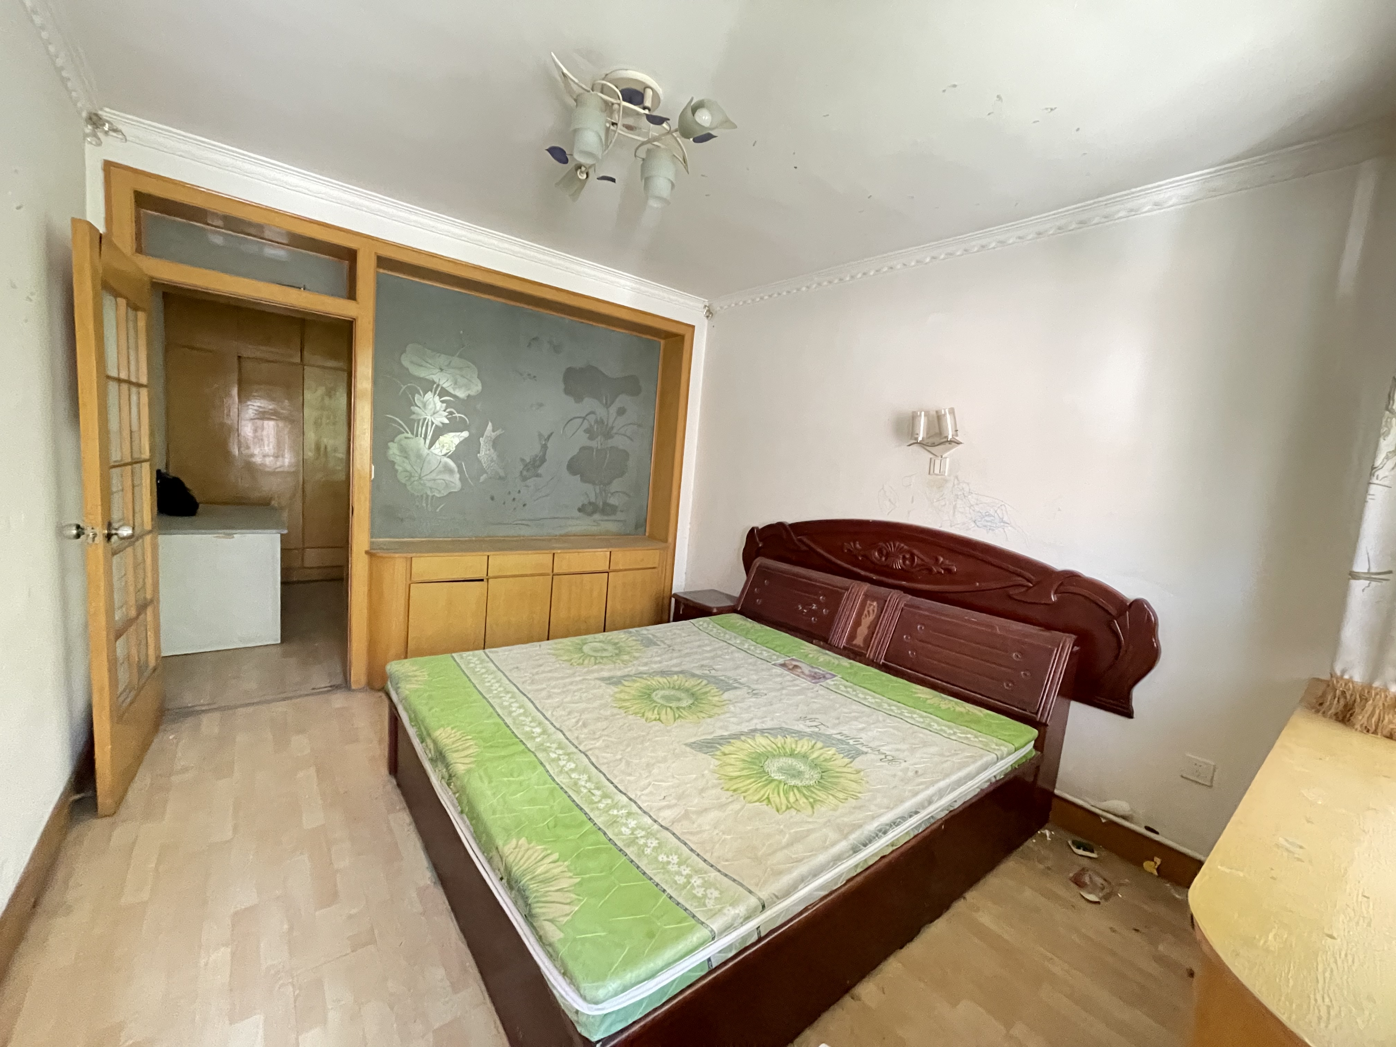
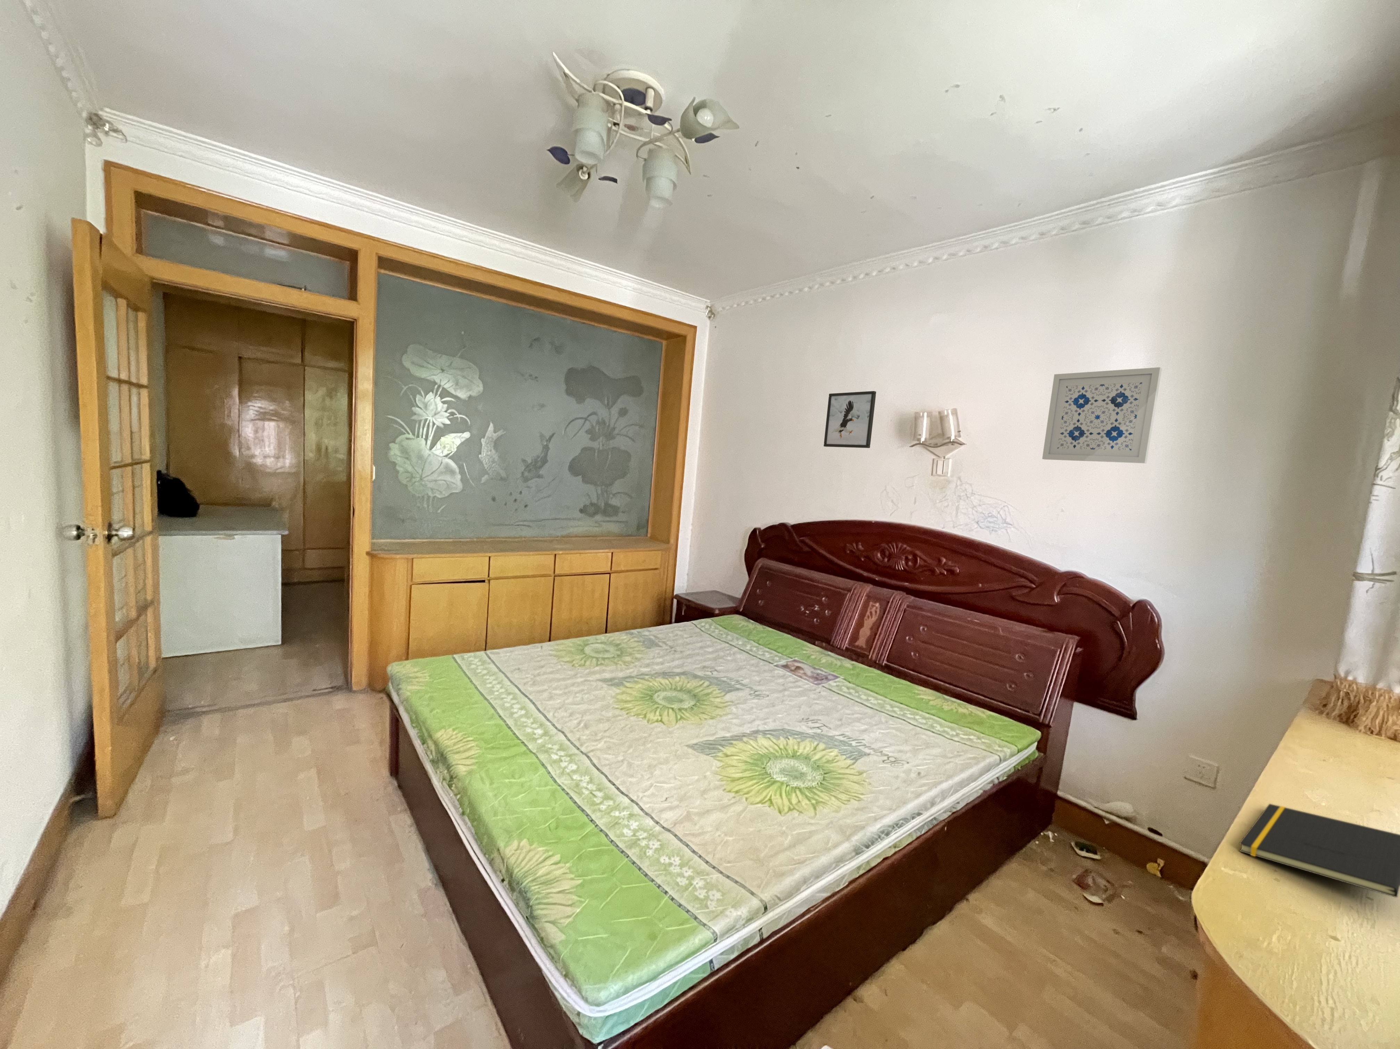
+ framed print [823,390,876,448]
+ notepad [1239,803,1400,898]
+ wall art [1042,367,1163,464]
